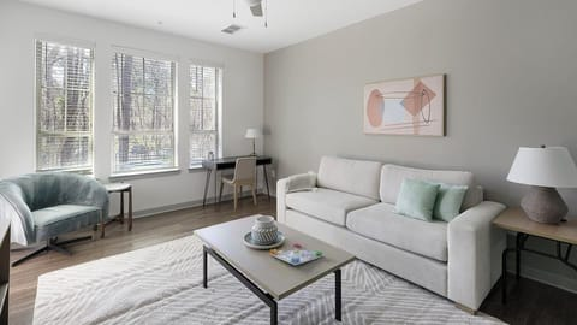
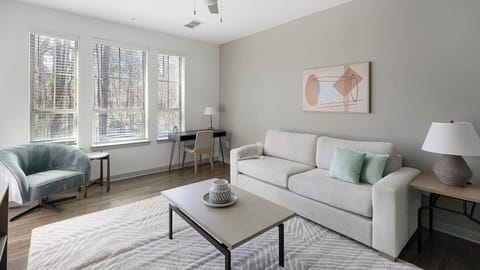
- board game [269,242,325,266]
